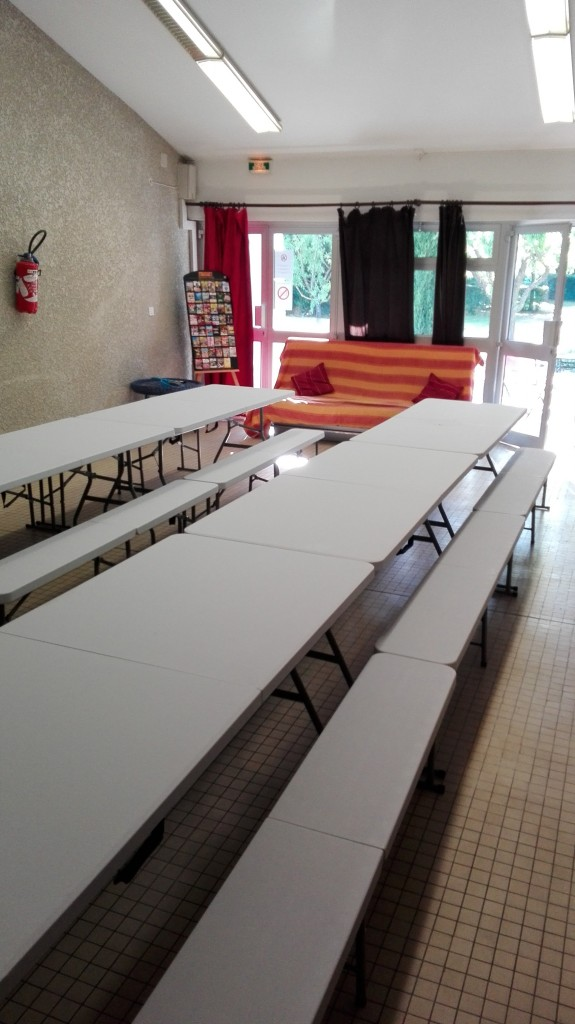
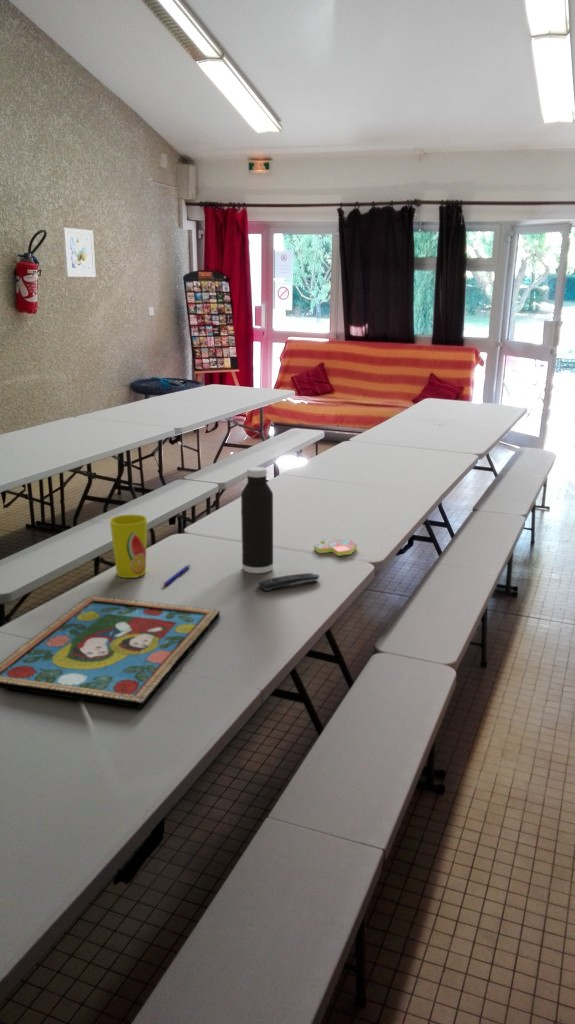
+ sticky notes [313,537,358,557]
+ cup [109,513,148,579]
+ pen [163,563,191,587]
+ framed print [61,227,97,278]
+ water bottle [240,466,274,575]
+ framed painting [0,595,221,709]
+ remote control [258,572,320,592]
